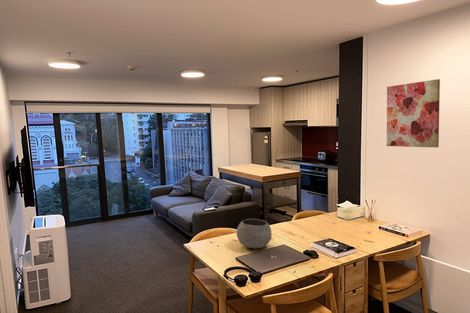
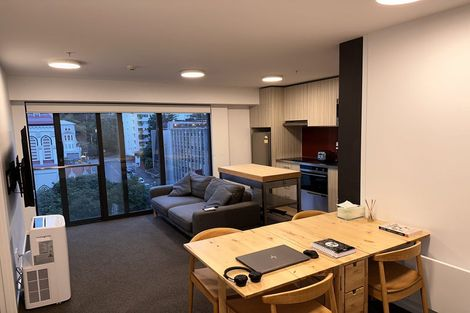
- wall art [386,78,441,149]
- bowl [236,218,273,250]
